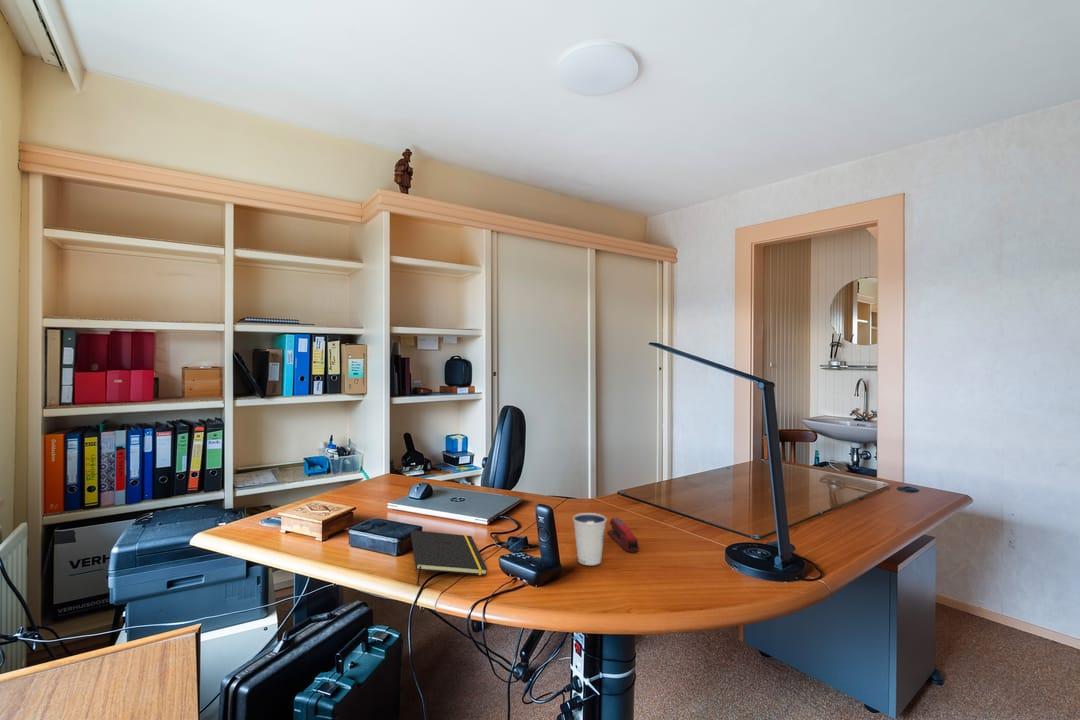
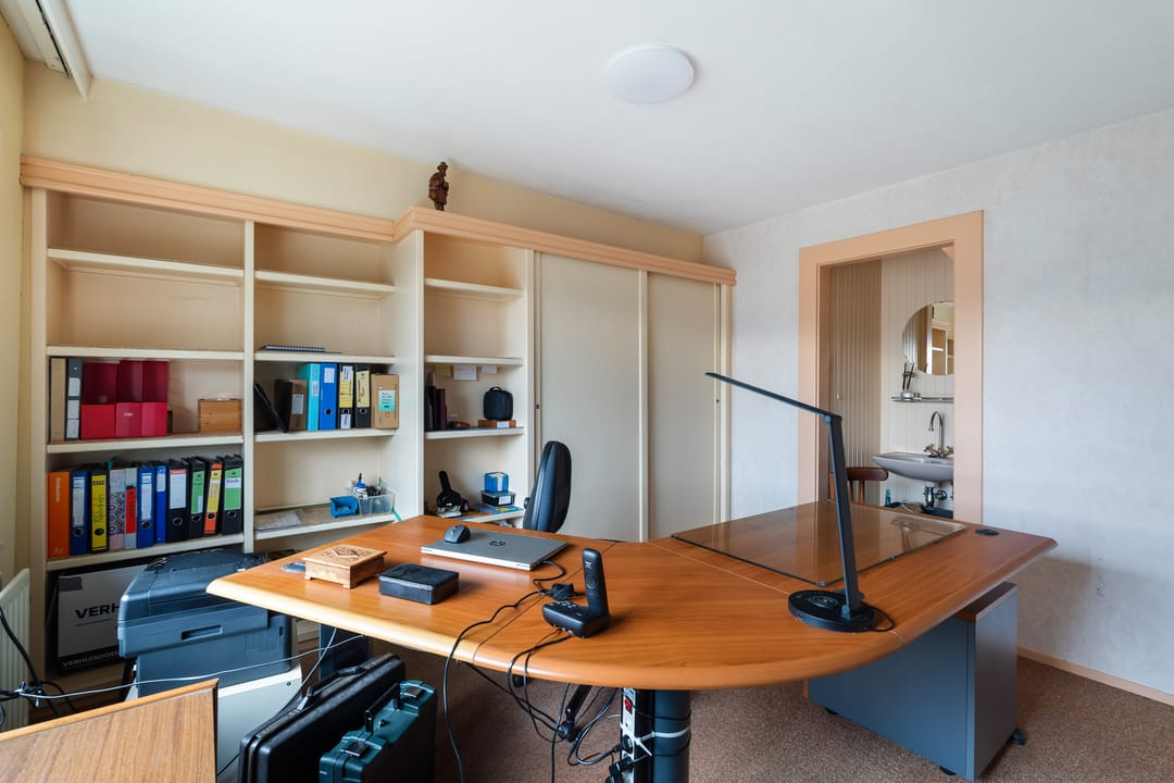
- dixie cup [572,512,608,566]
- notepad [410,529,488,586]
- stapler [606,517,640,553]
